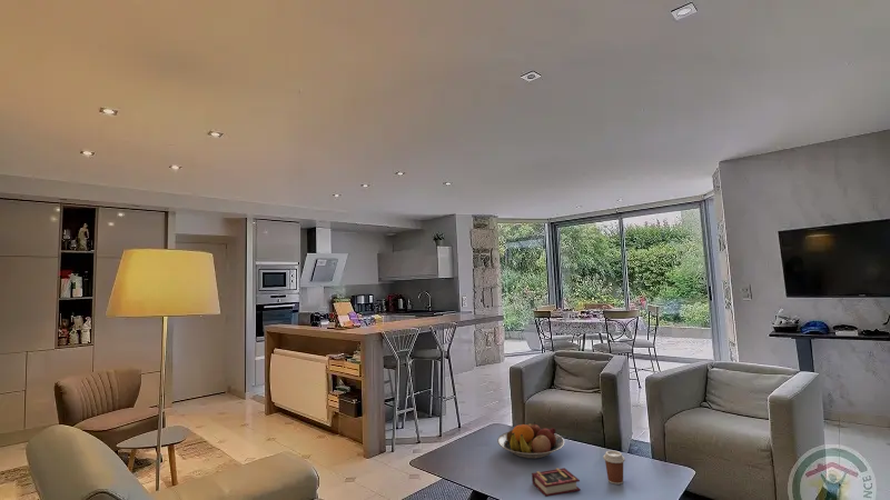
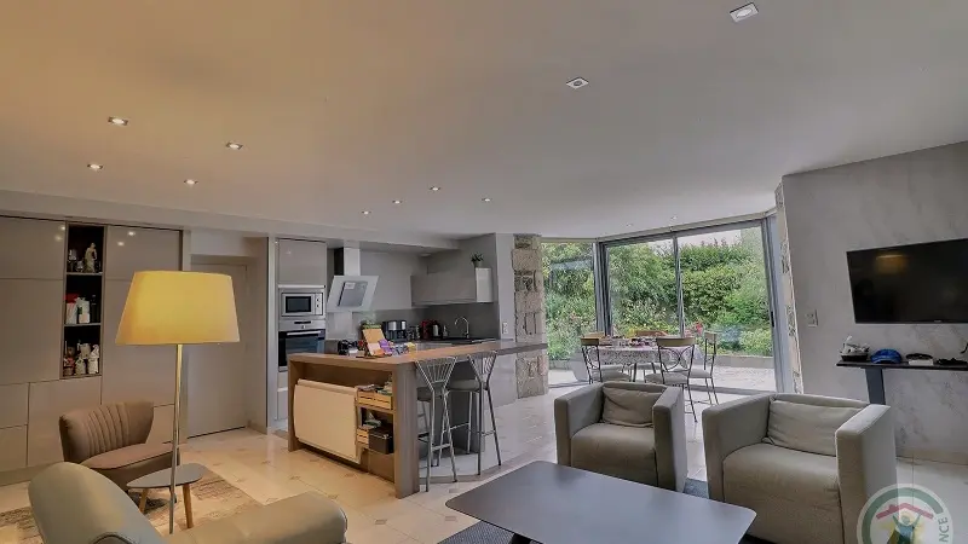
- coffee cup [602,450,626,486]
- fruit bowl [496,421,565,460]
- book [531,467,582,498]
